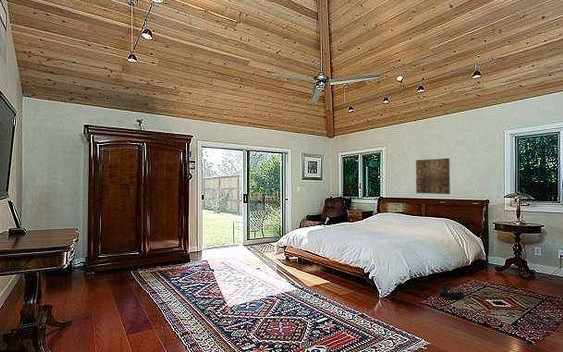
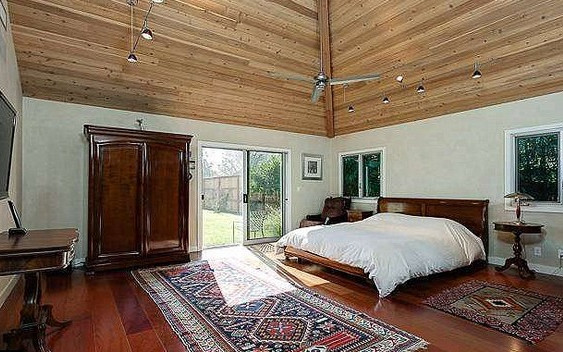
- wall art [415,157,451,195]
- boots [438,281,464,300]
